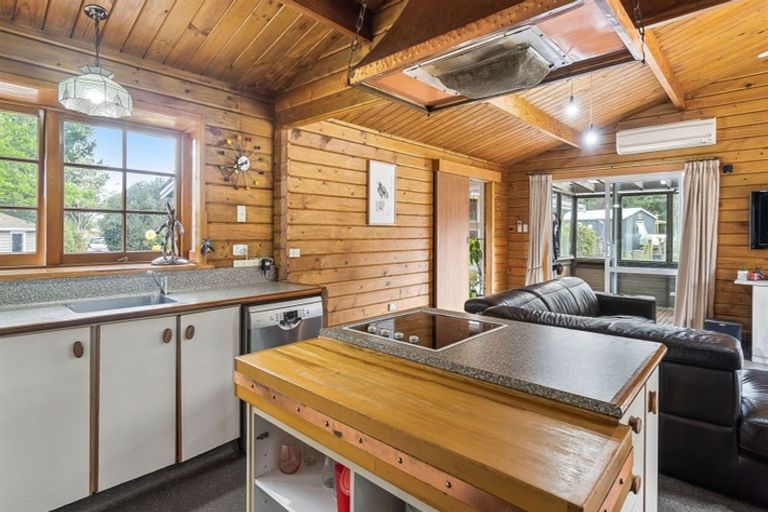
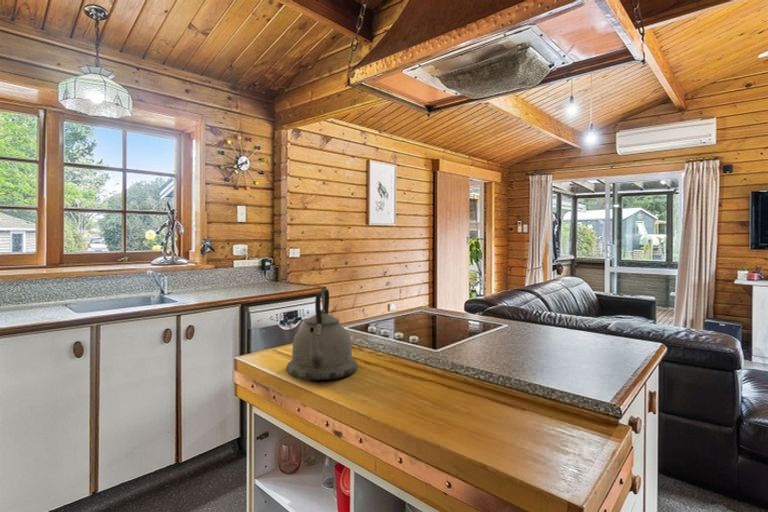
+ kettle [285,288,358,381]
